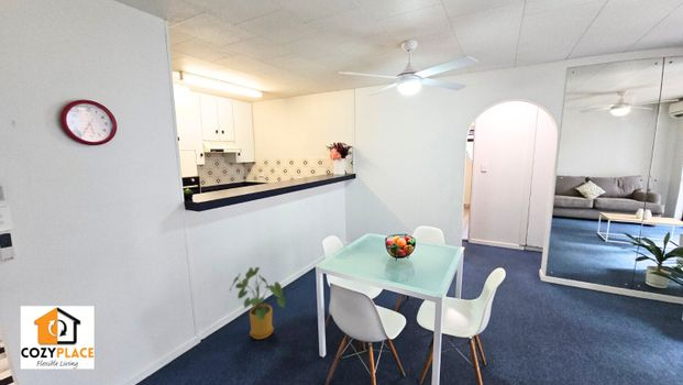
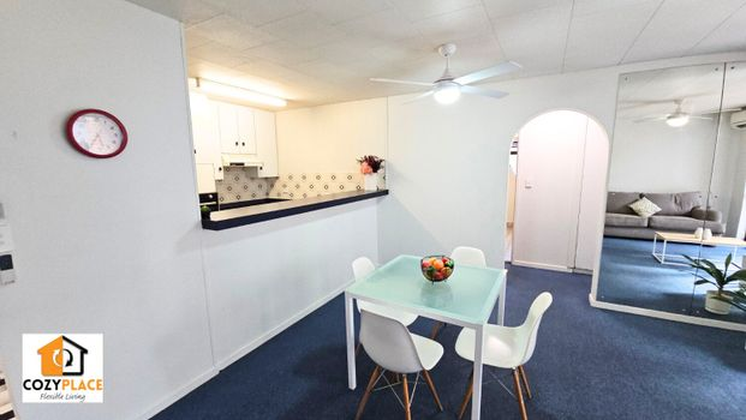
- house plant [229,266,286,340]
